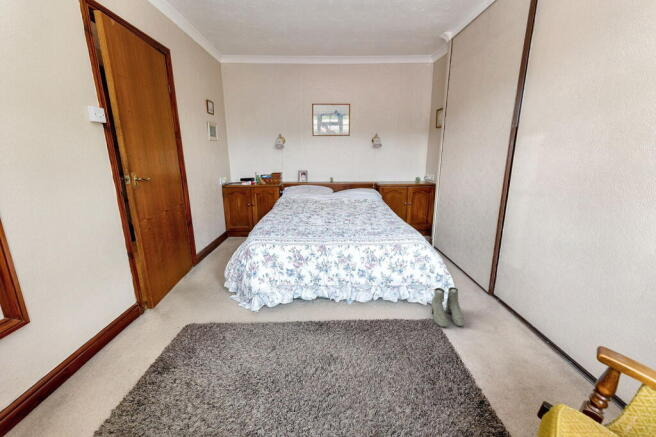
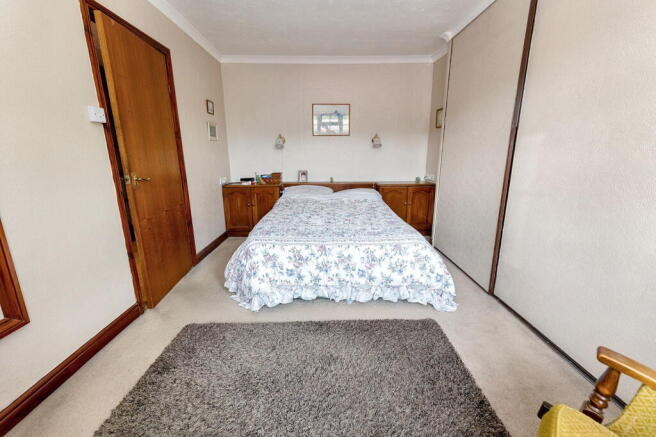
- boots [430,286,465,328]
